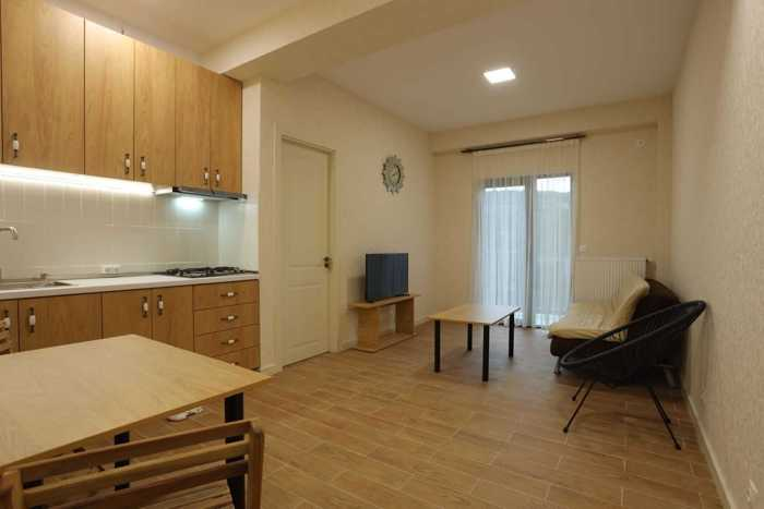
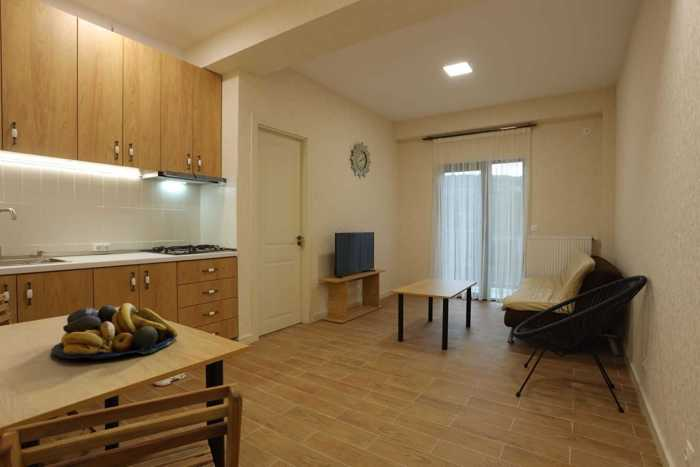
+ fruit bowl [50,302,179,360]
